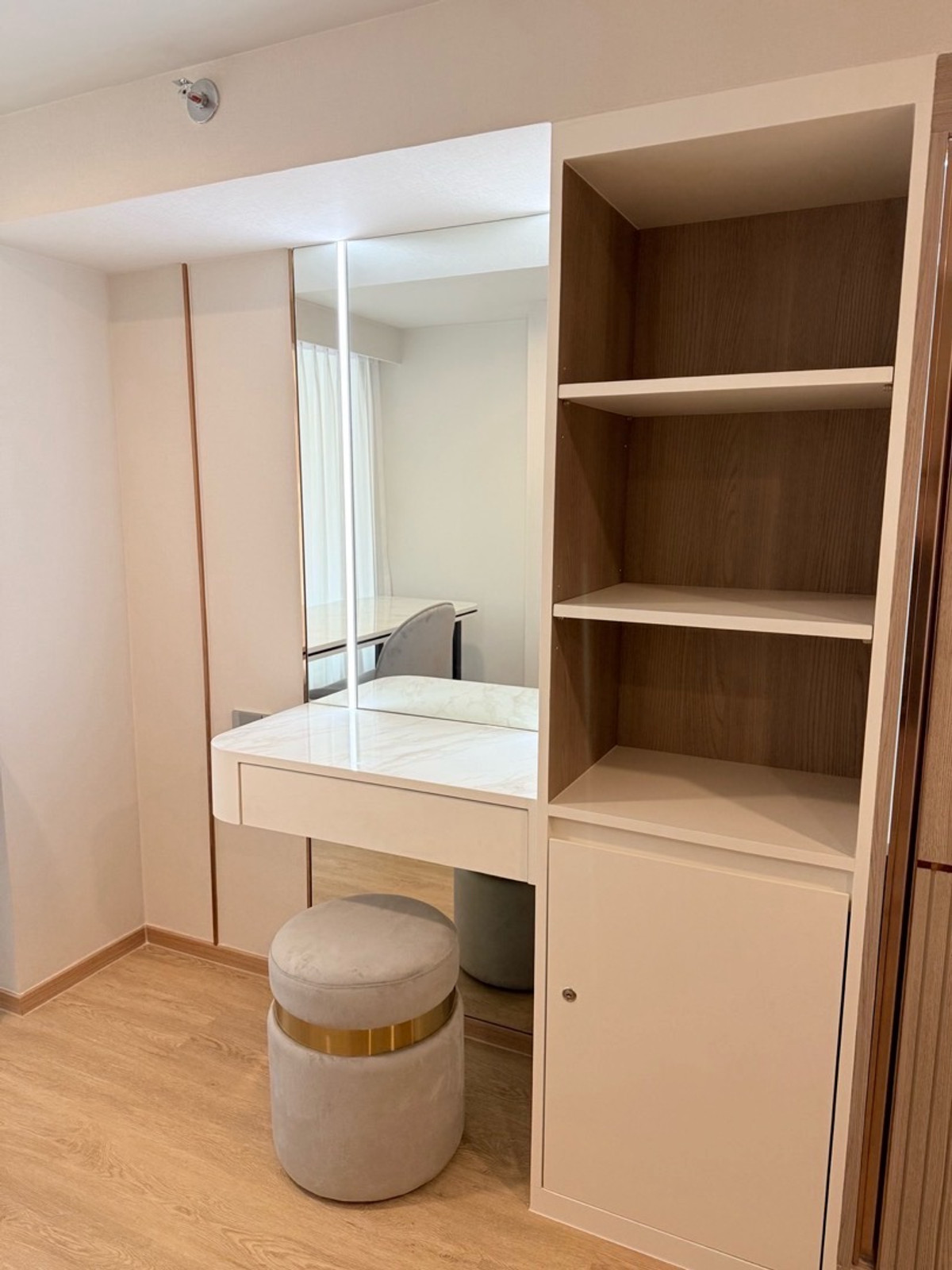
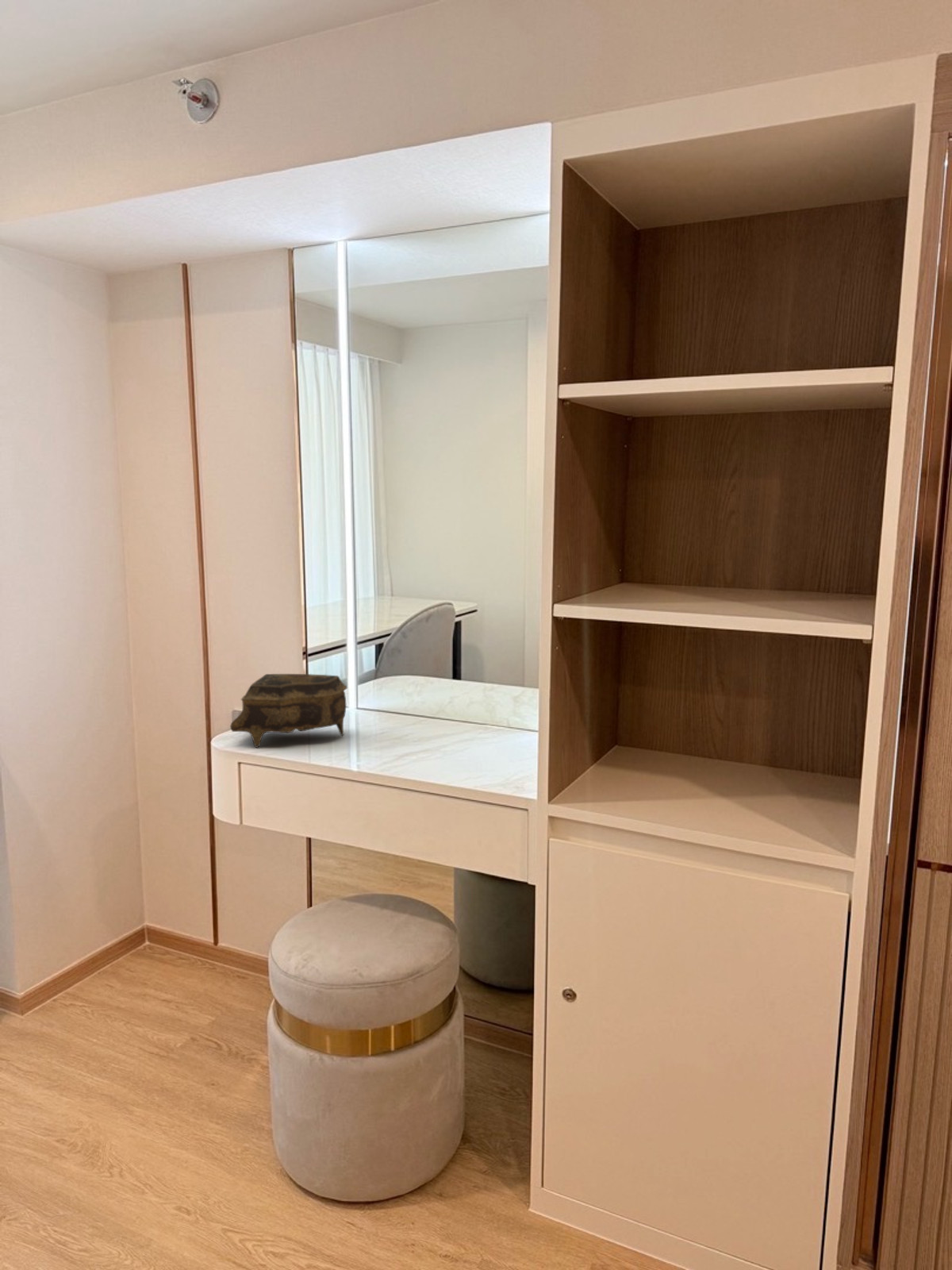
+ jewelry box [229,673,347,749]
